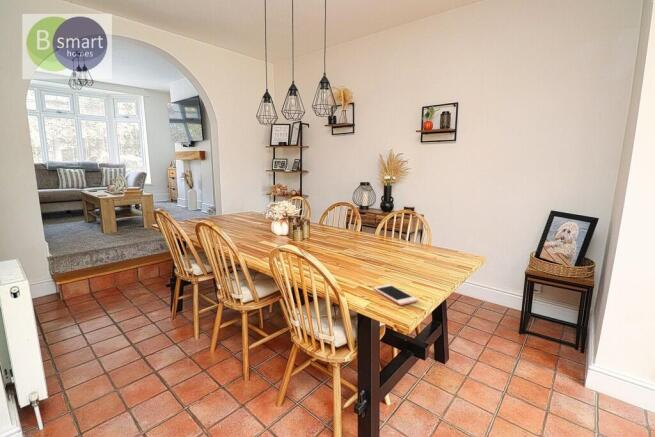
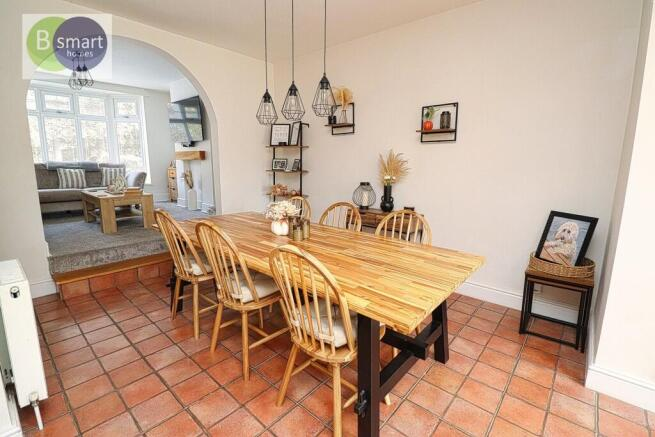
- cell phone [373,283,419,306]
